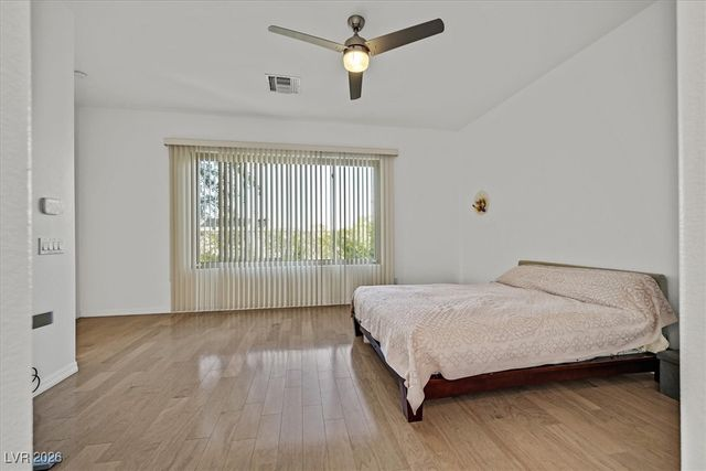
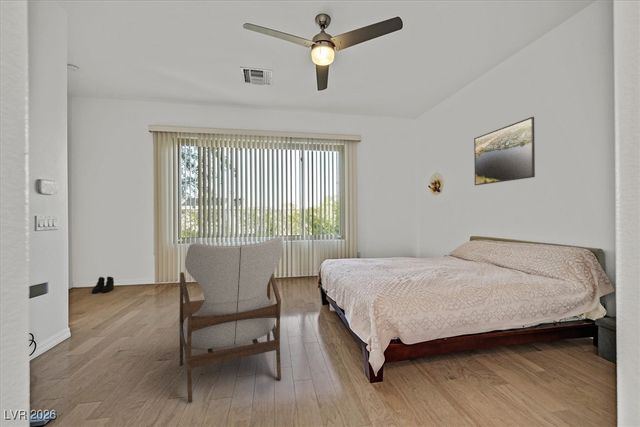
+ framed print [473,116,536,186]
+ boots [91,276,115,294]
+ armchair [178,236,283,404]
